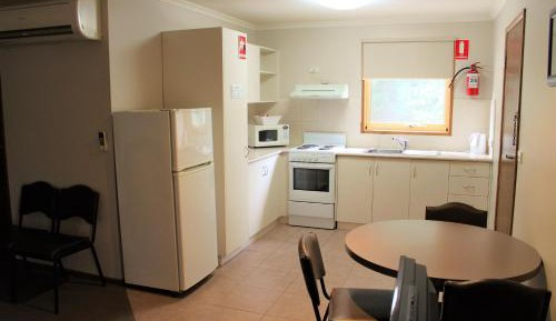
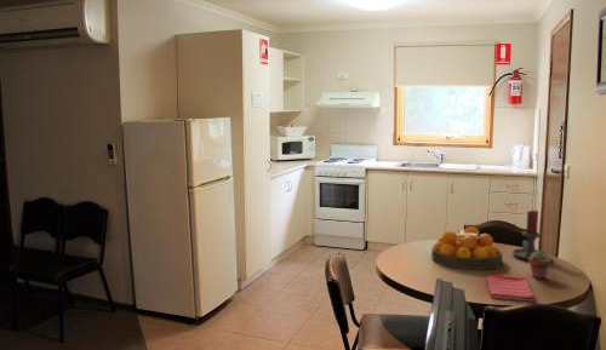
+ fruit bowl [430,225,504,271]
+ potted succulent [527,251,551,280]
+ candle holder [511,210,551,262]
+ dish towel [486,274,536,303]
